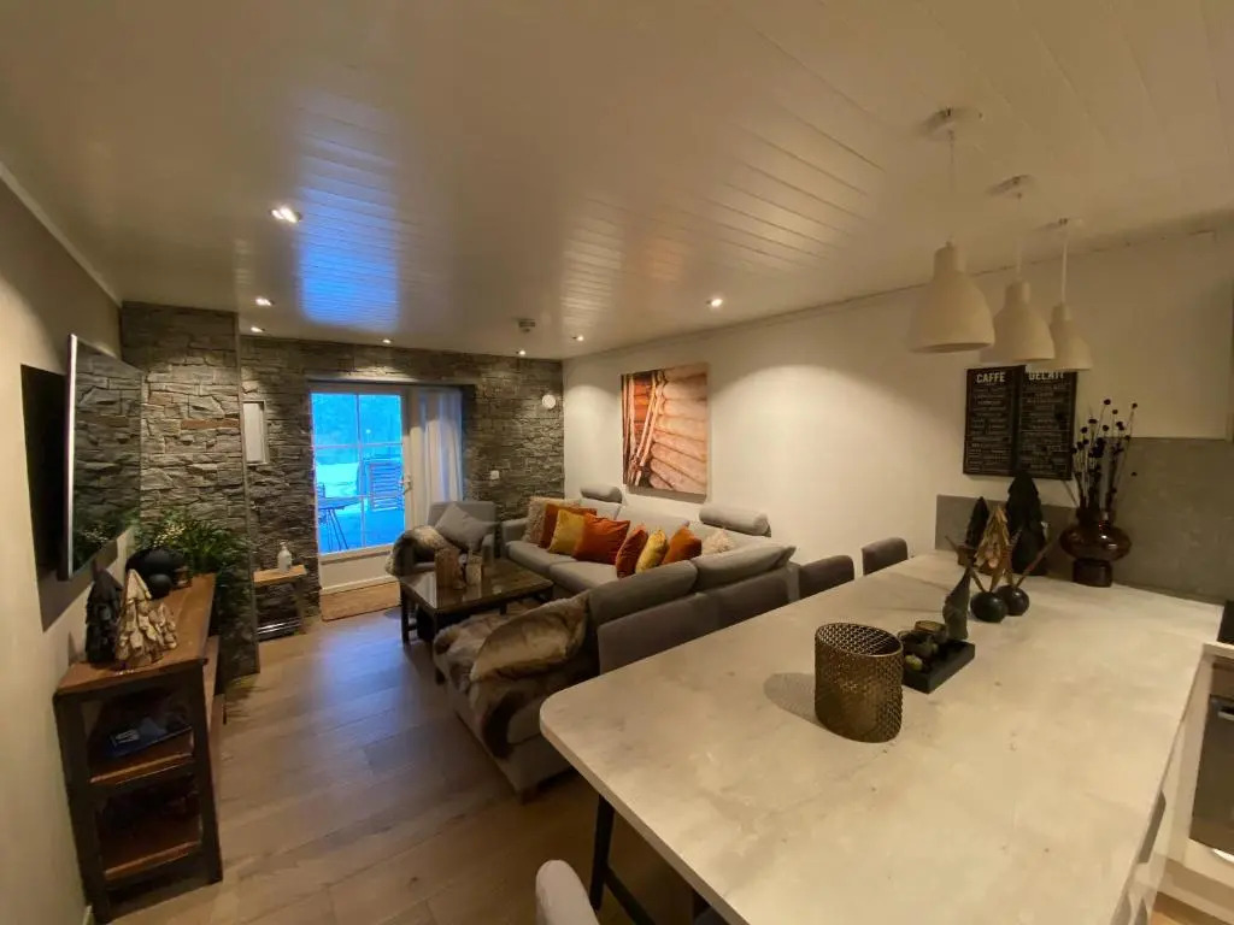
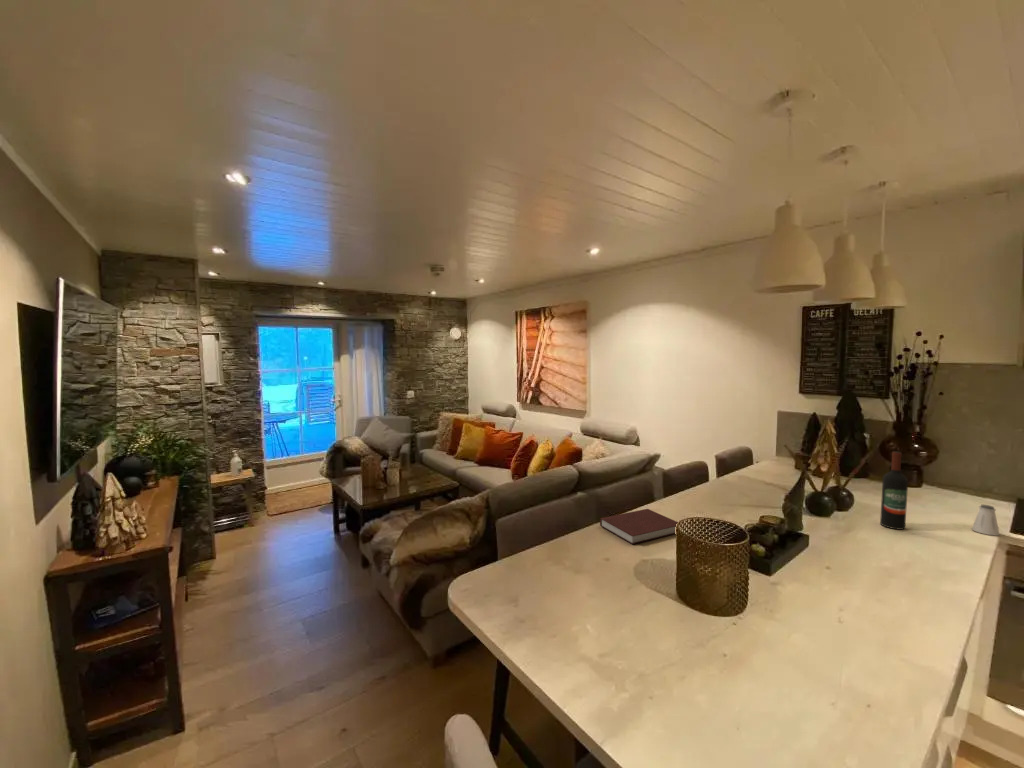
+ saltshaker [971,504,1001,536]
+ notebook [599,508,679,545]
+ wine bottle [879,450,909,531]
